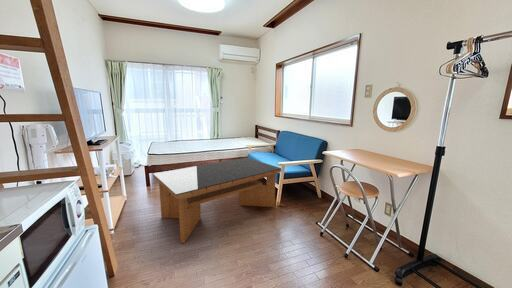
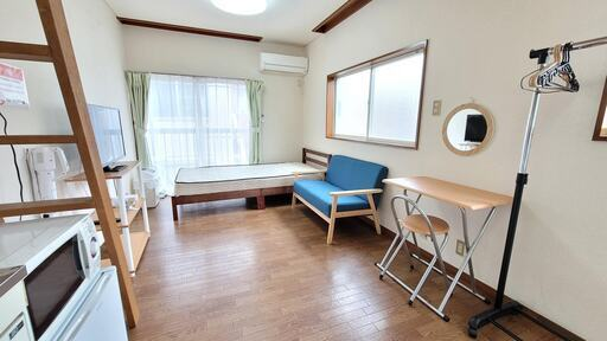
- coffee table [152,157,282,244]
